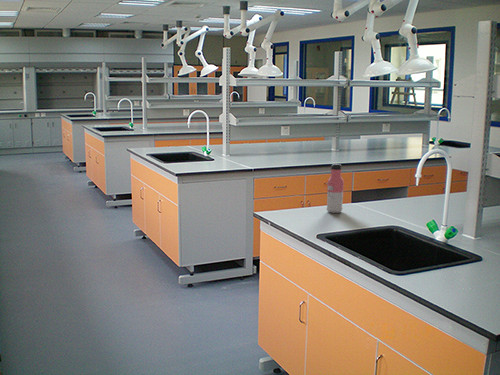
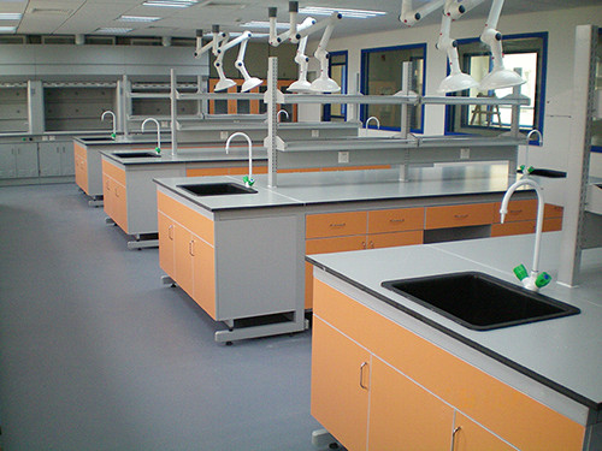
- water bottle [326,163,345,214]
